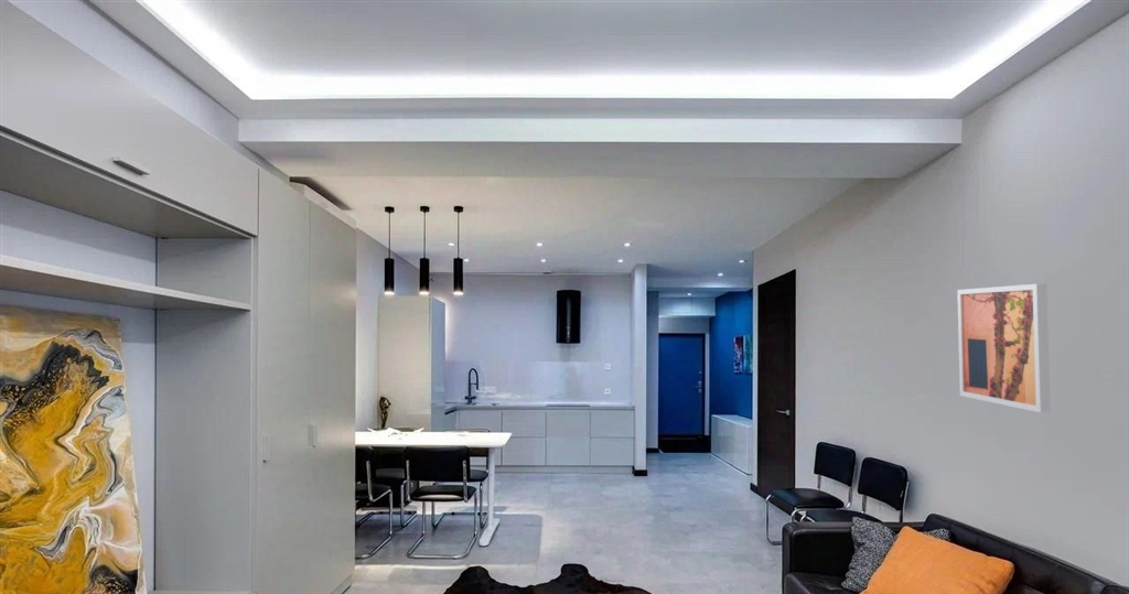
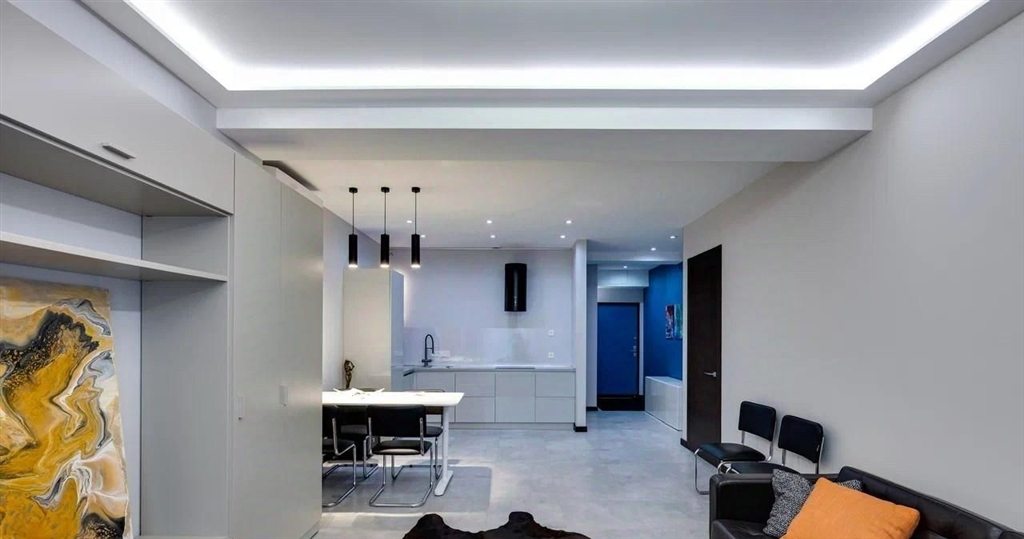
- wall art [956,283,1052,413]
